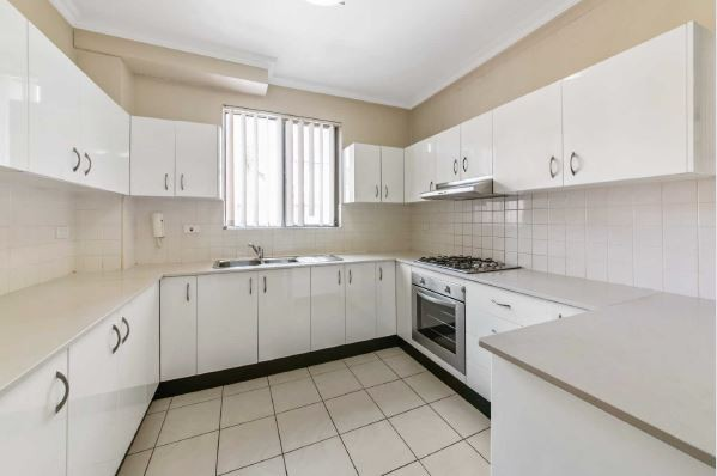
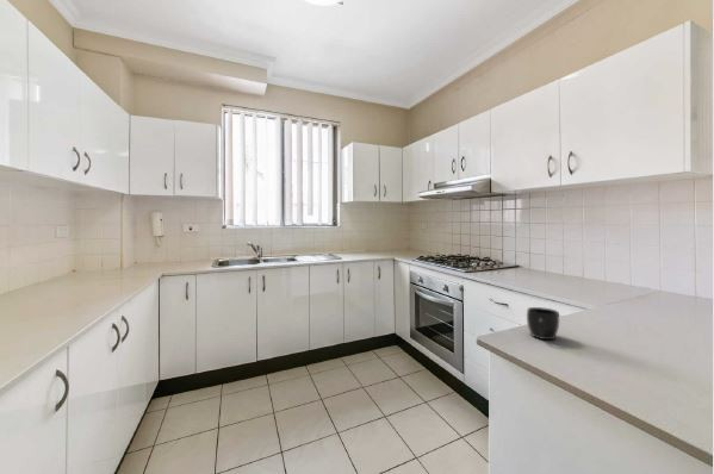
+ mug [526,306,560,341]
